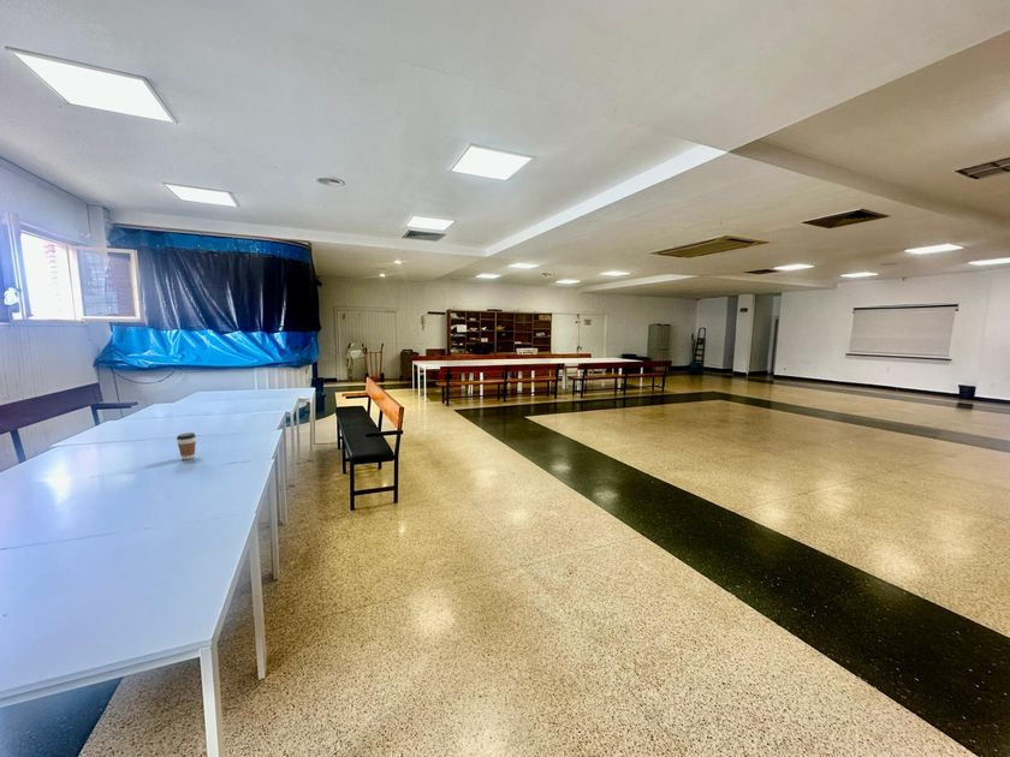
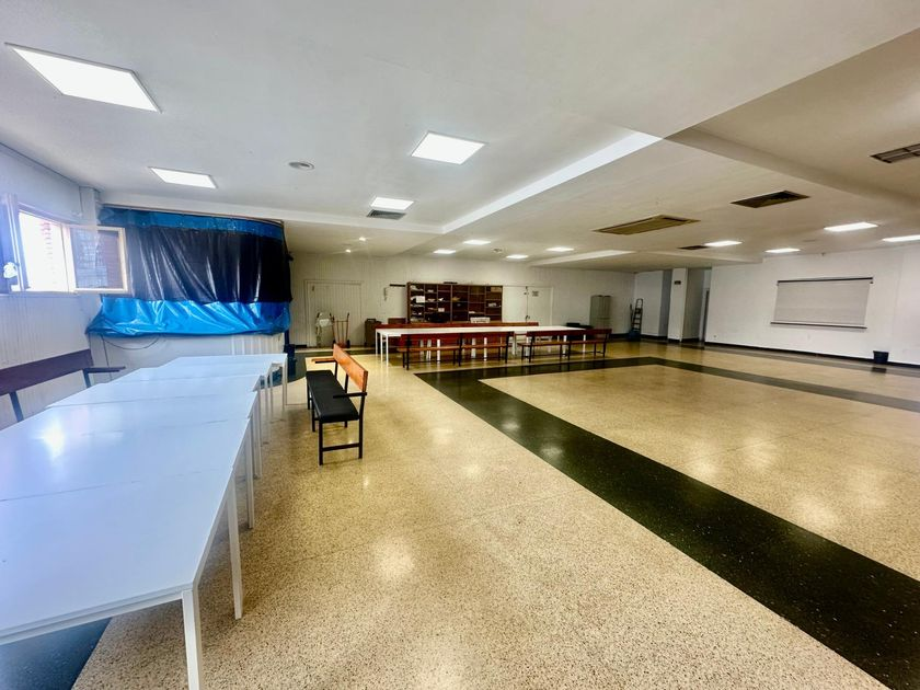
- coffee cup [176,431,197,460]
